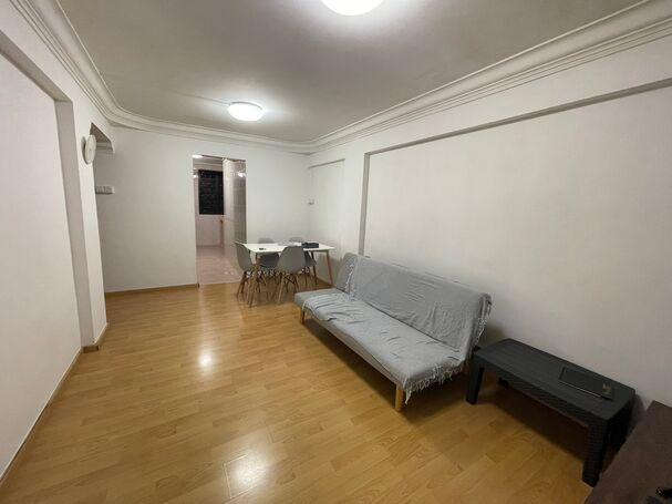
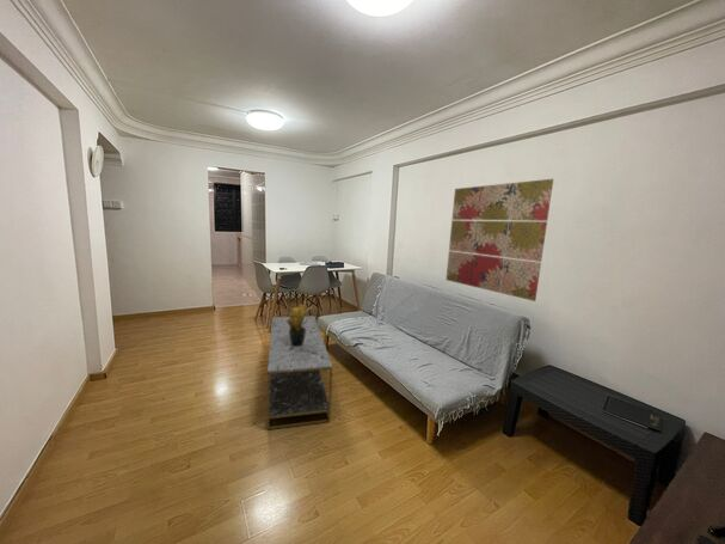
+ wall art [444,178,554,302]
+ potted plant [284,302,313,347]
+ coffee table [266,314,333,430]
